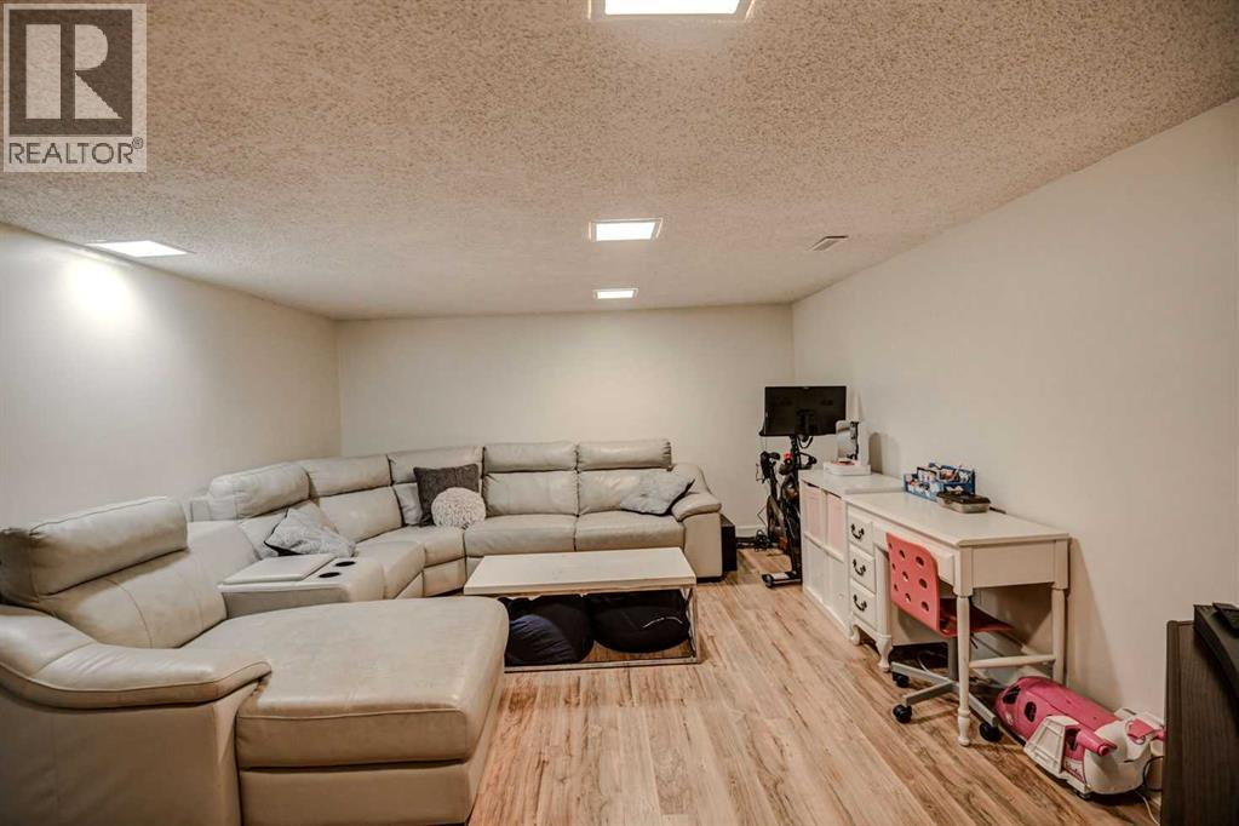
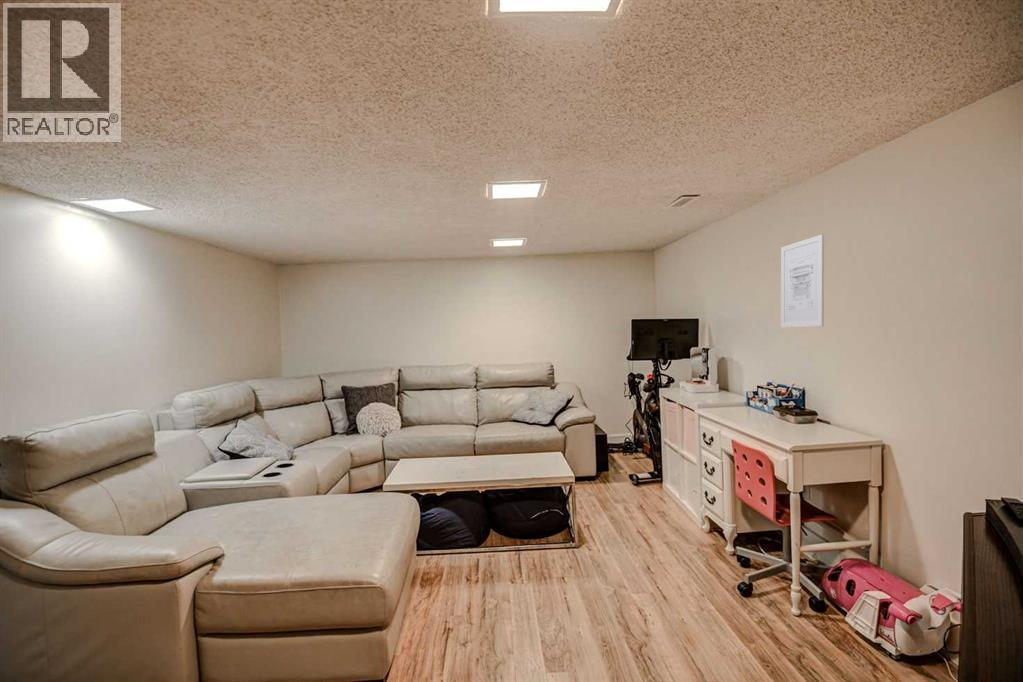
+ wall art [780,233,825,328]
